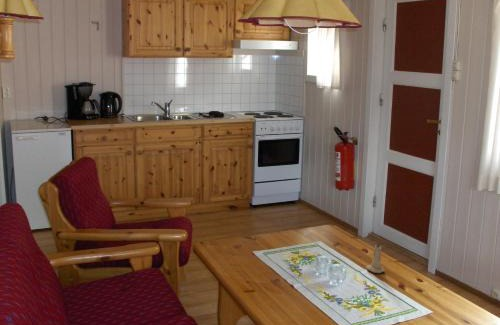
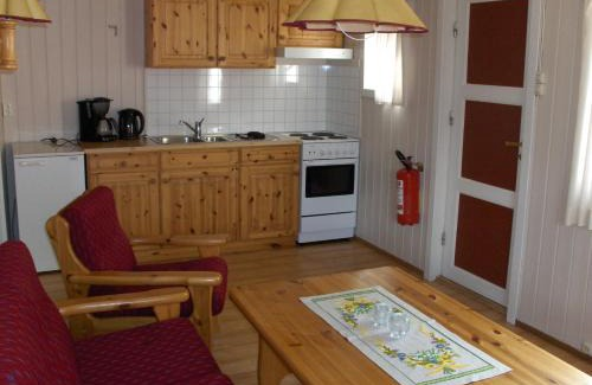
- candle [365,240,385,274]
